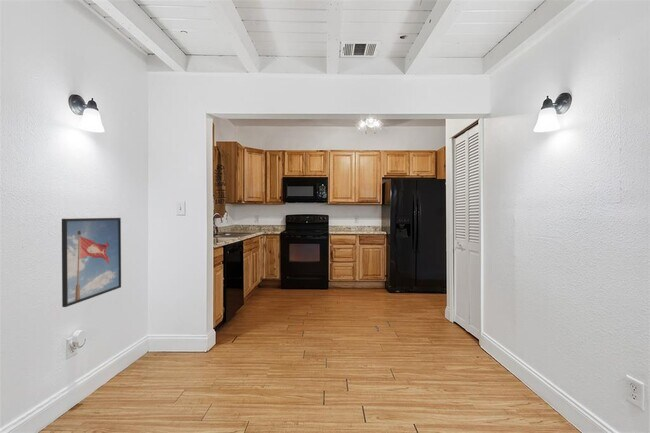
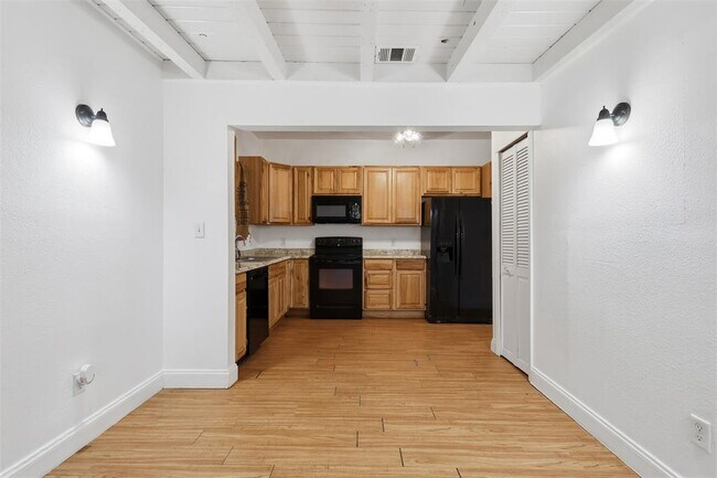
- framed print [61,217,122,308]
